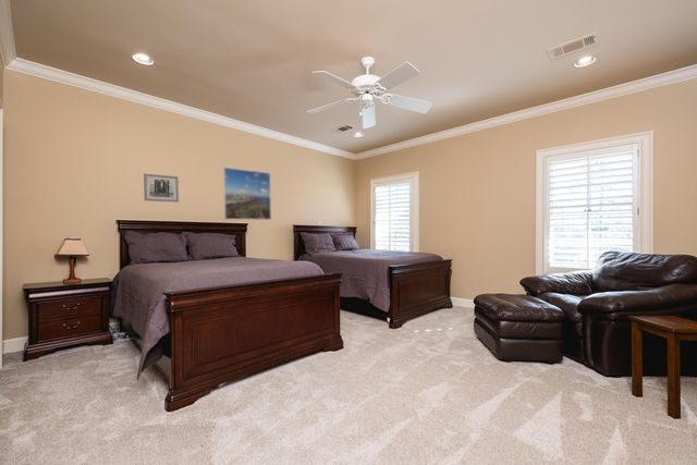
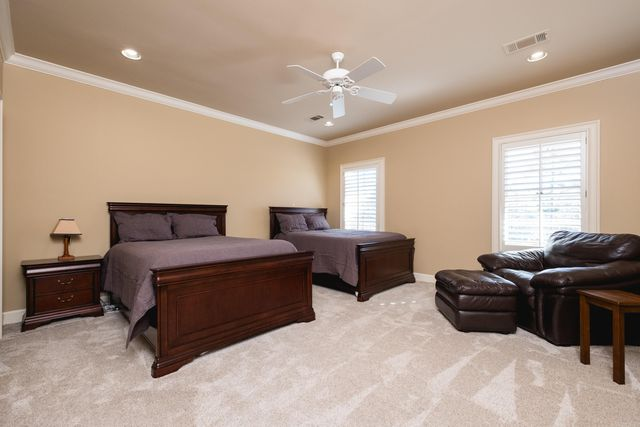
- wall art [143,173,180,204]
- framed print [222,167,272,221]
